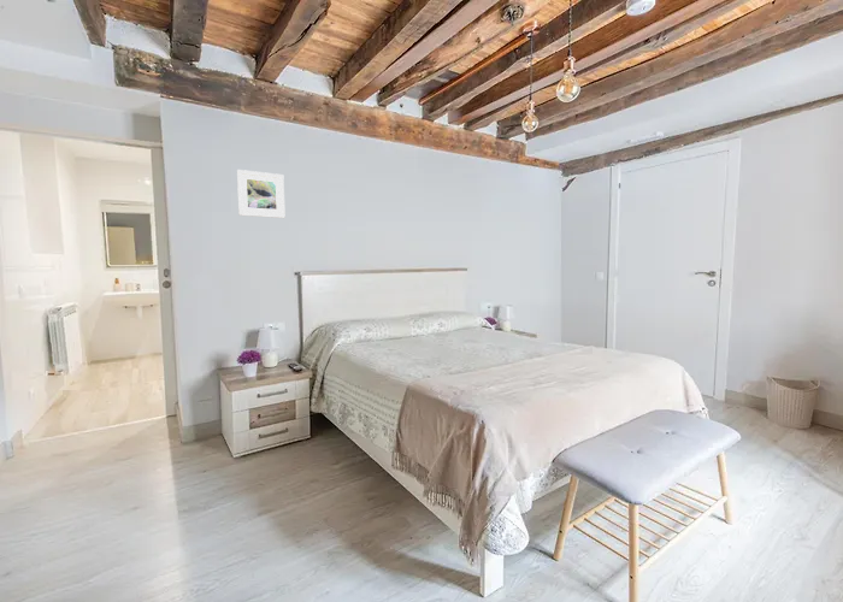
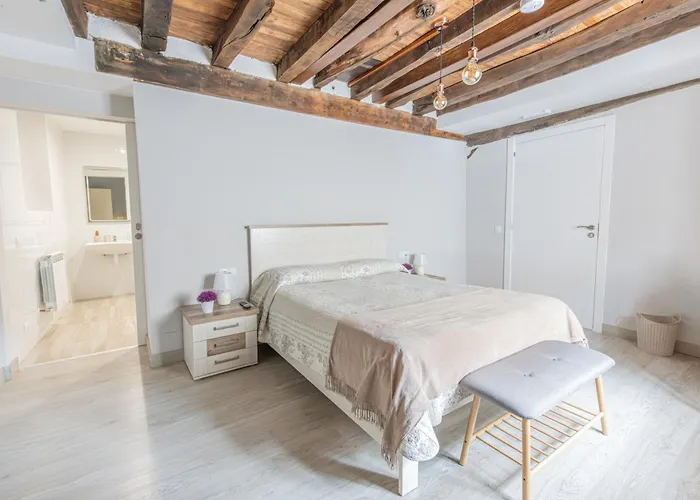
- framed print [236,169,287,219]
